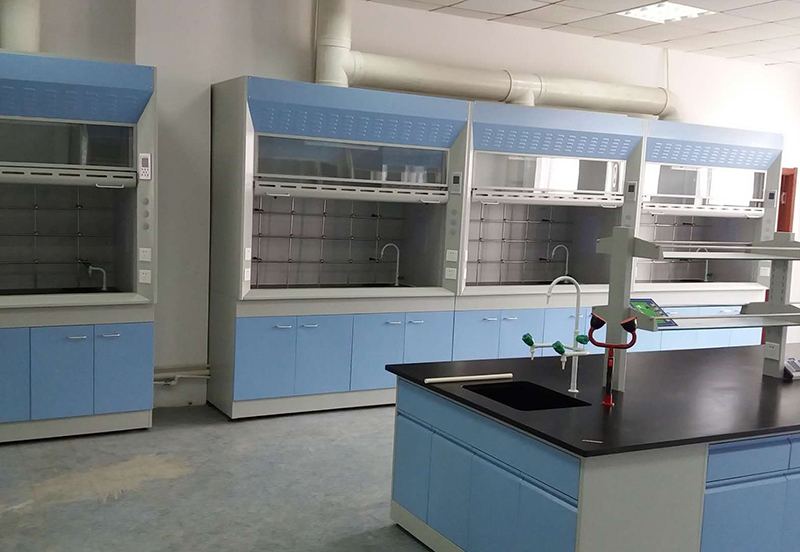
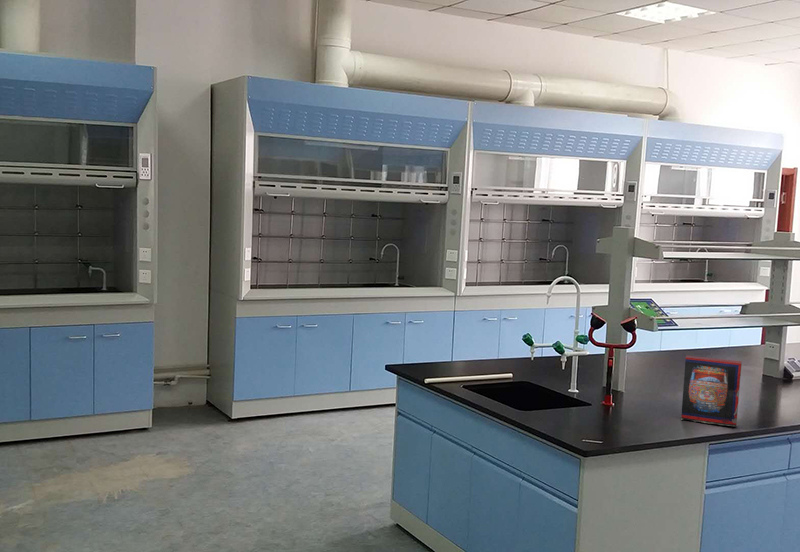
+ book [680,355,743,428]
